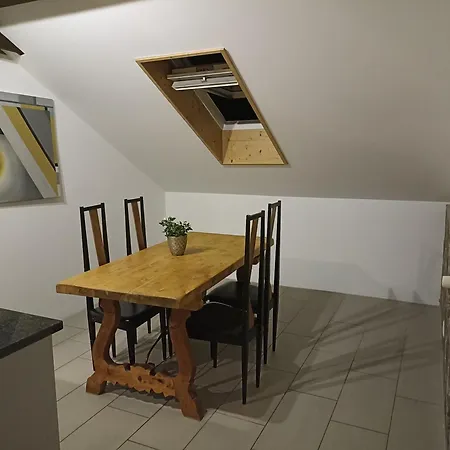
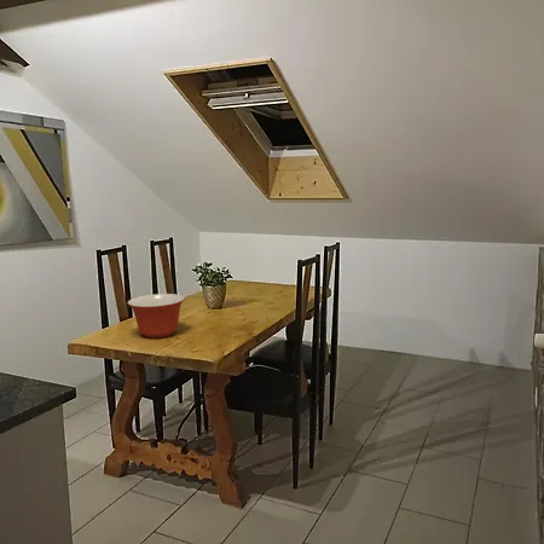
+ mixing bowl [127,293,186,340]
